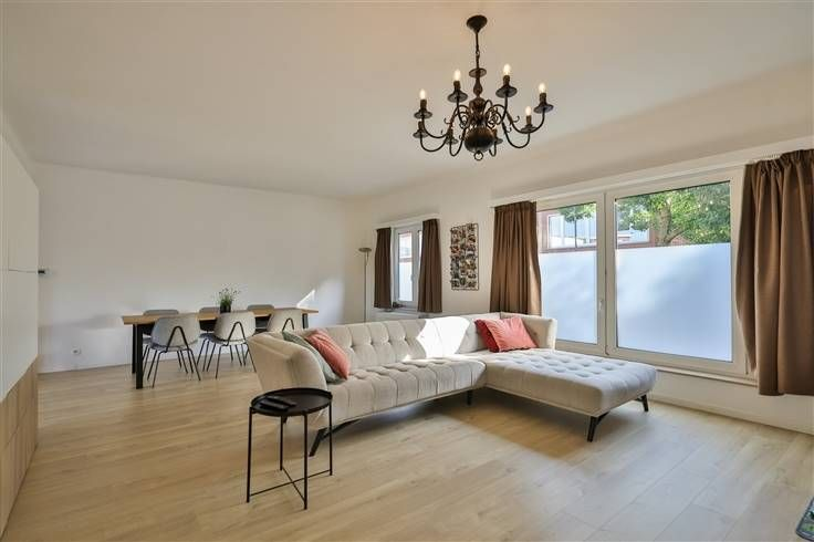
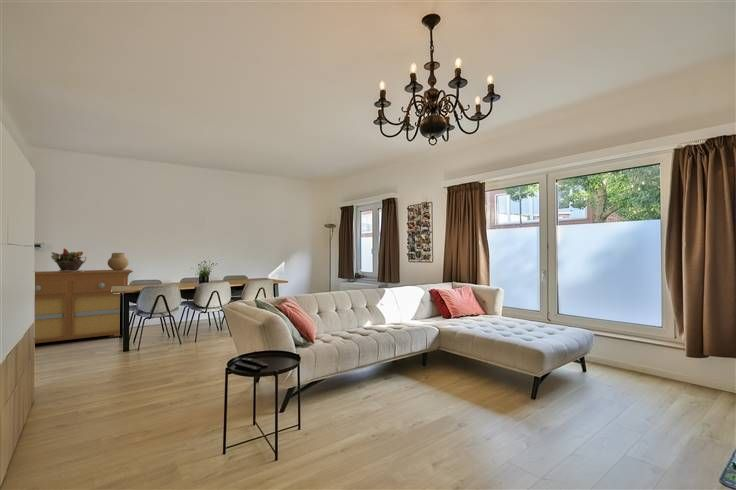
+ sideboard [34,268,134,344]
+ ceramic pot [107,252,129,270]
+ potted plant [50,247,87,272]
